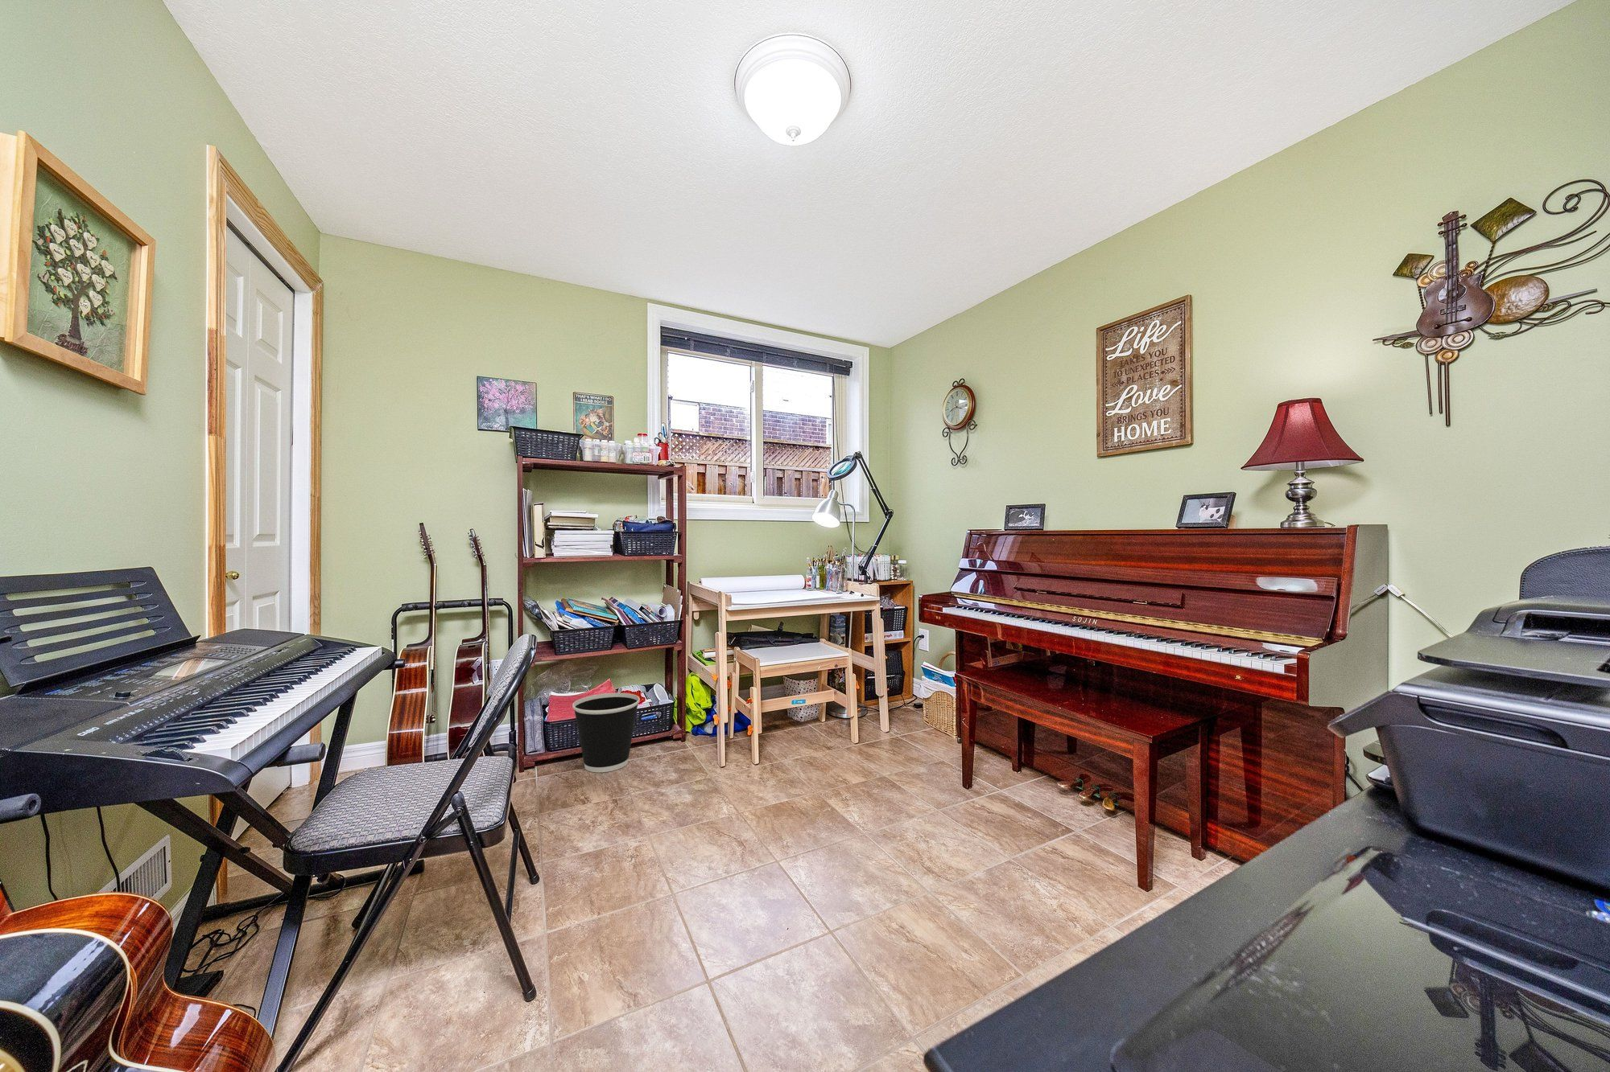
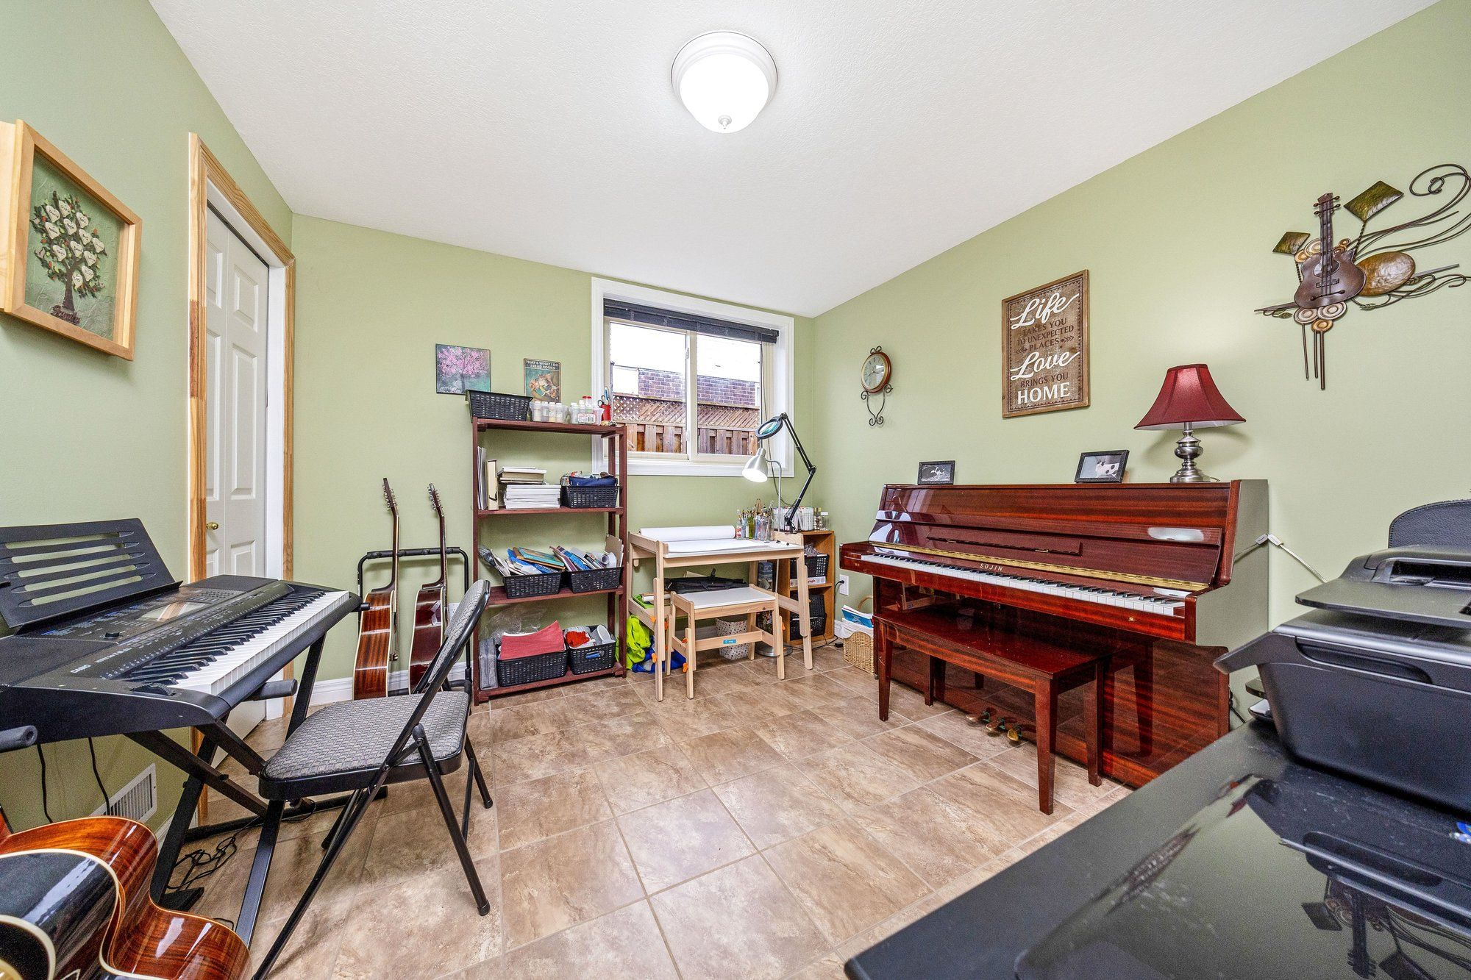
- wastebasket [571,693,640,773]
